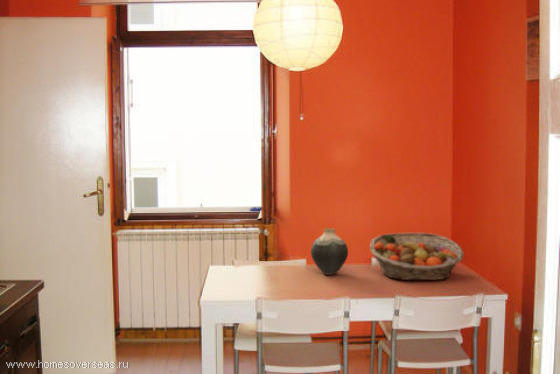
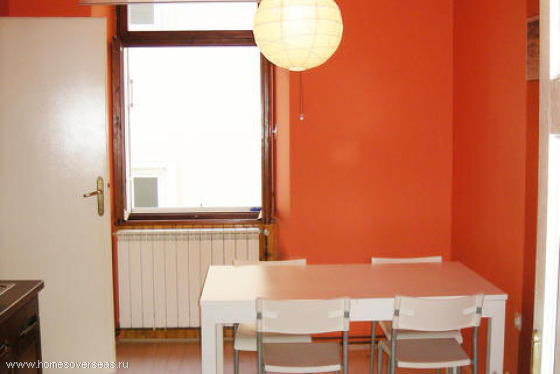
- fruit basket [369,232,465,281]
- vase [310,227,349,276]
